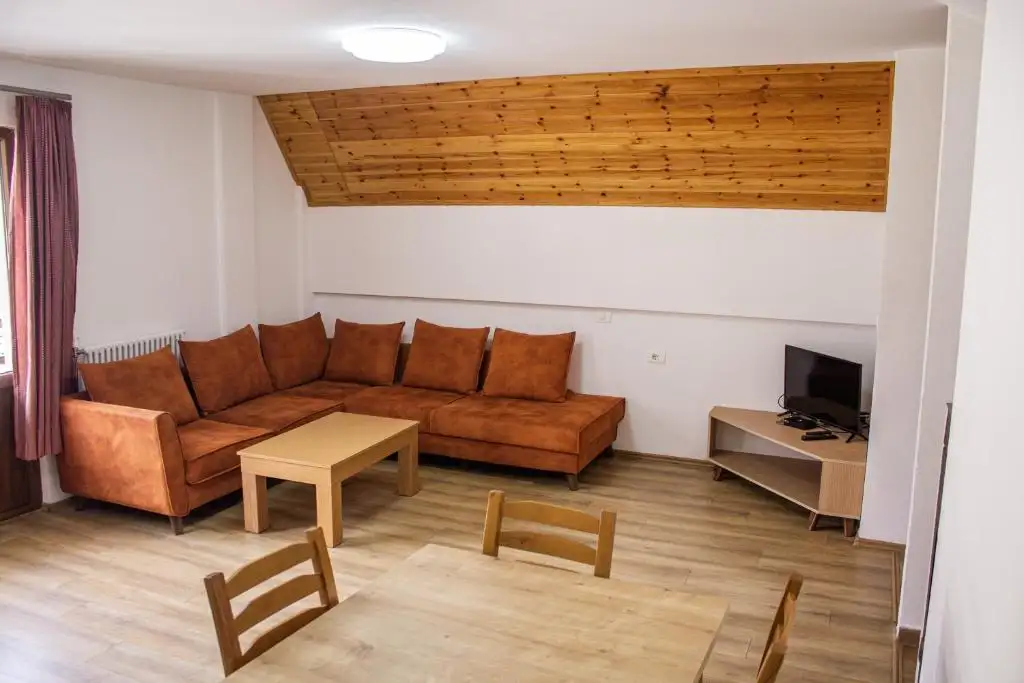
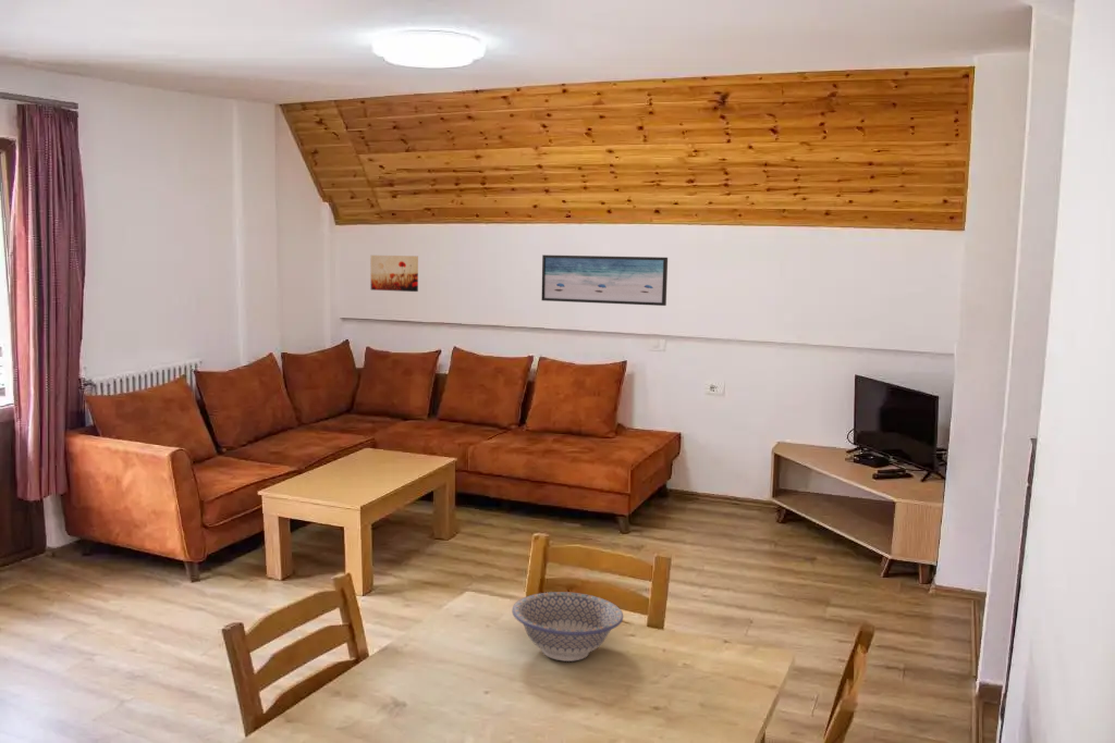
+ wall art [369,255,419,293]
+ wall art [540,253,669,307]
+ bowl [511,591,624,662]
